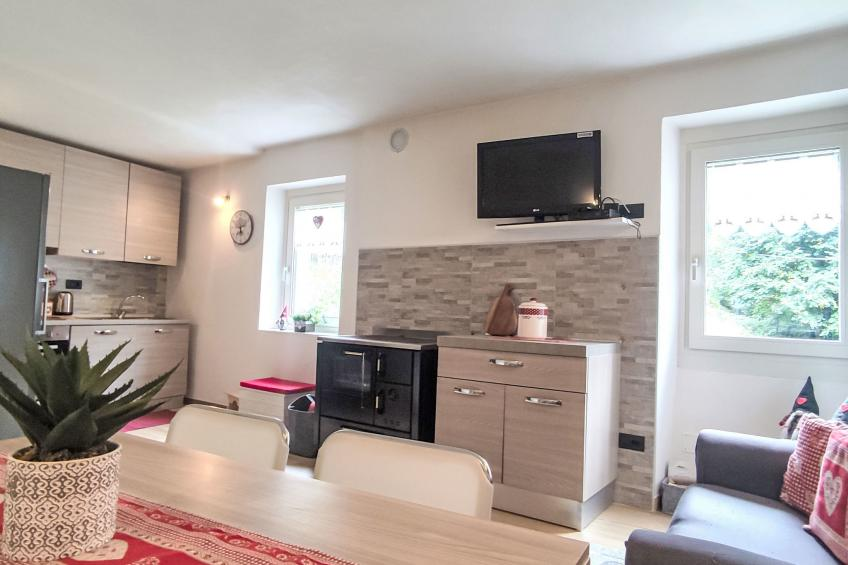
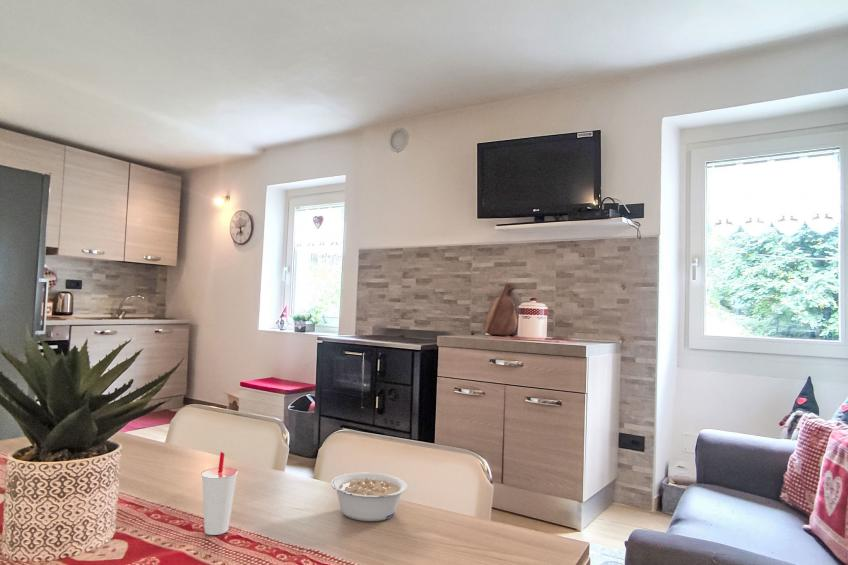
+ legume [330,472,409,522]
+ cup [200,451,239,536]
